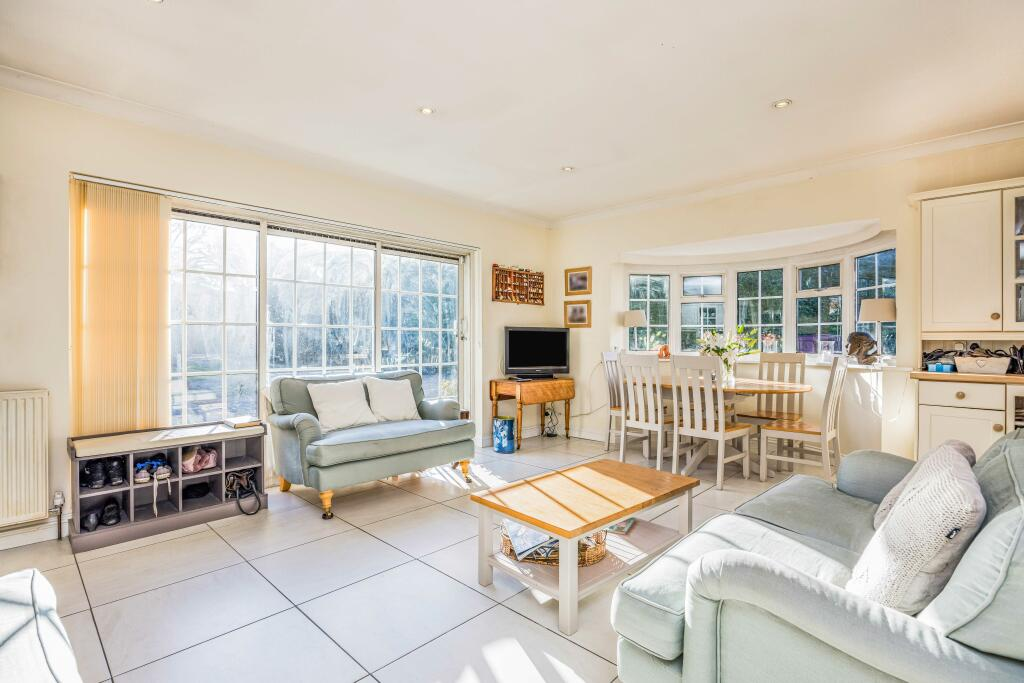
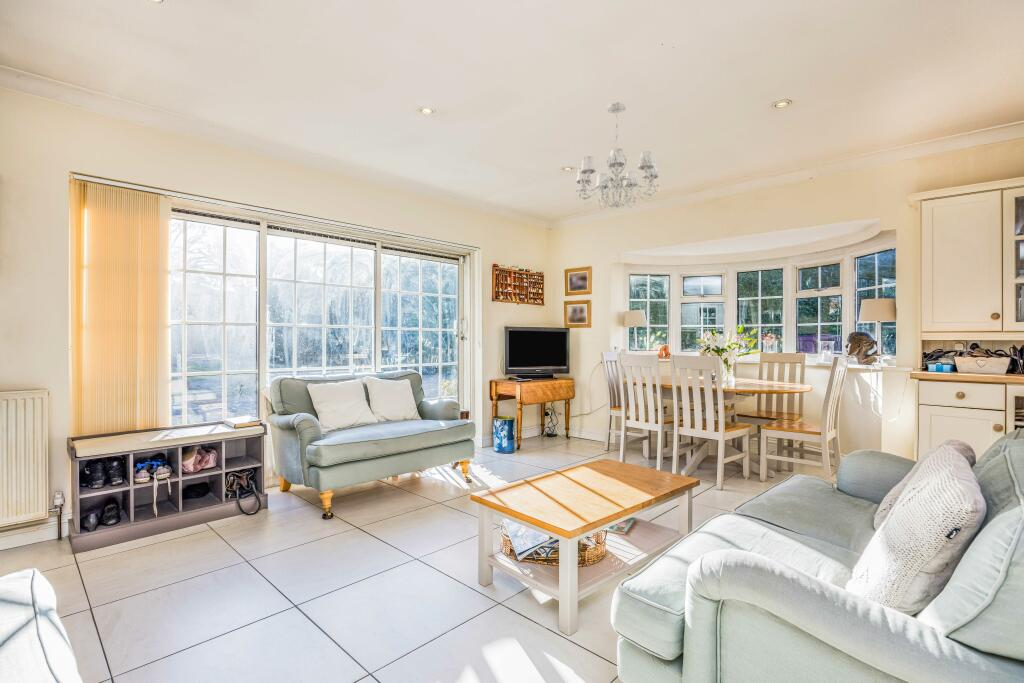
+ chandelier [574,101,661,210]
